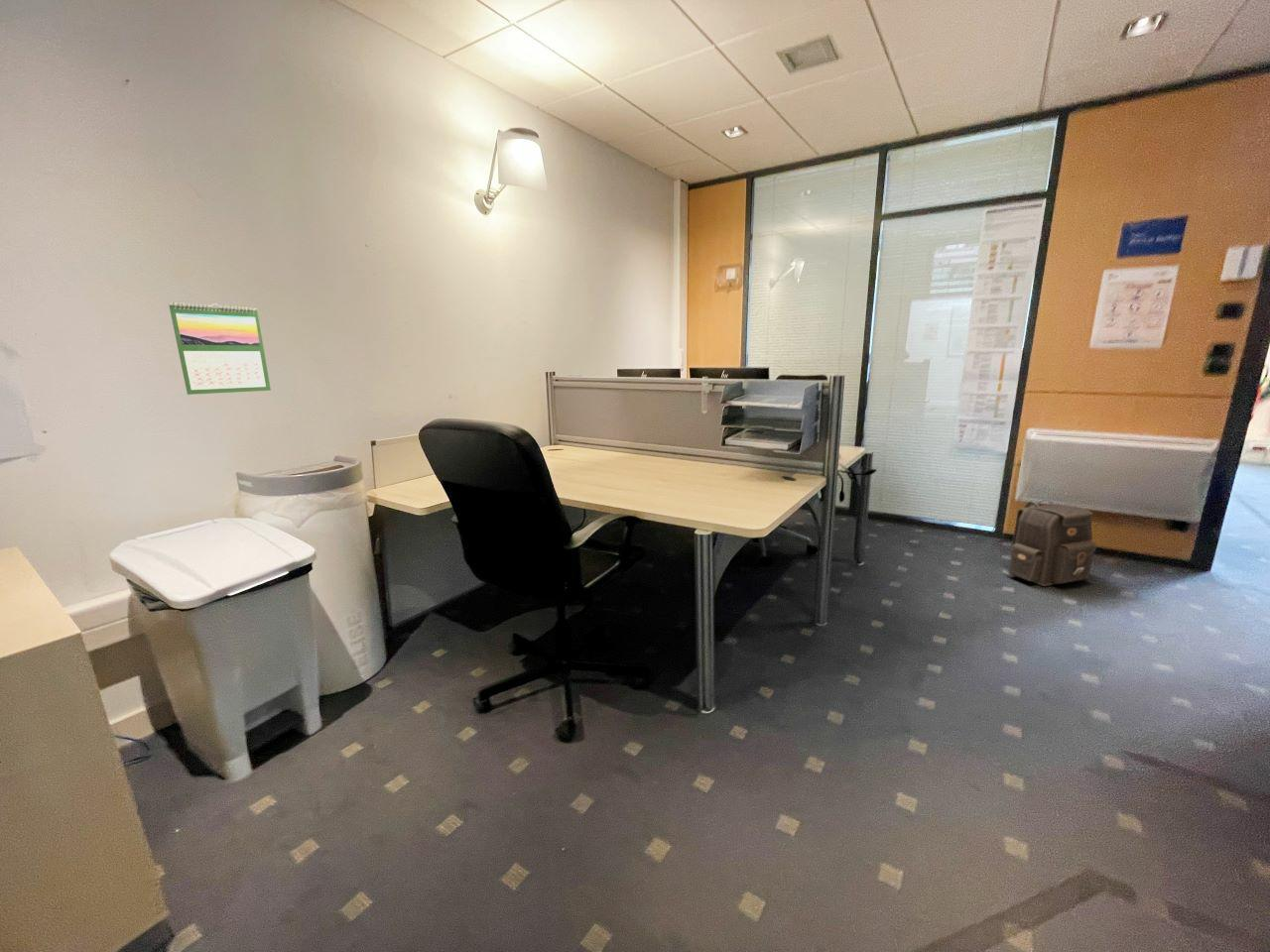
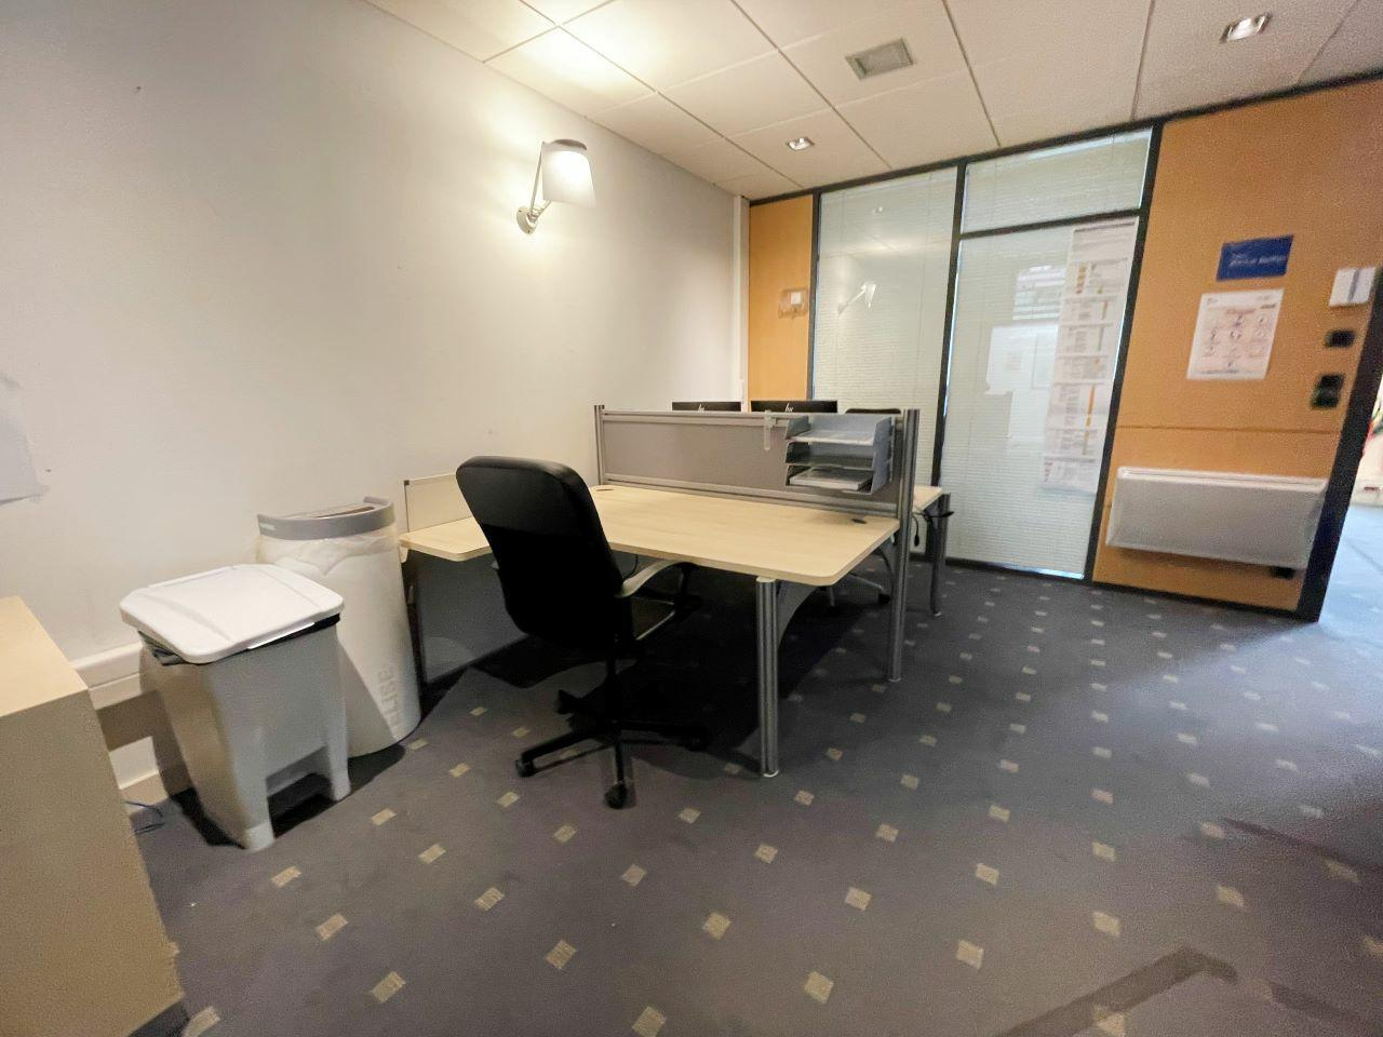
- backpack [1007,498,1097,587]
- calendar [168,301,272,396]
